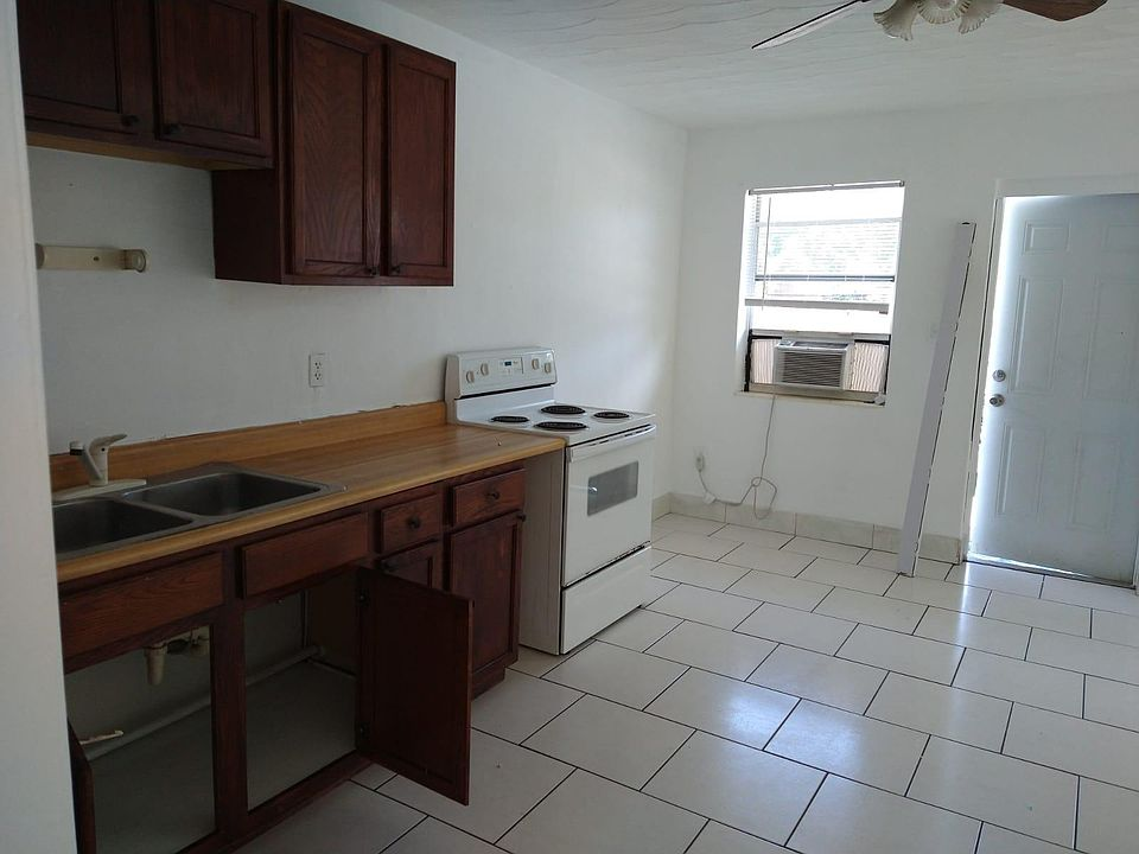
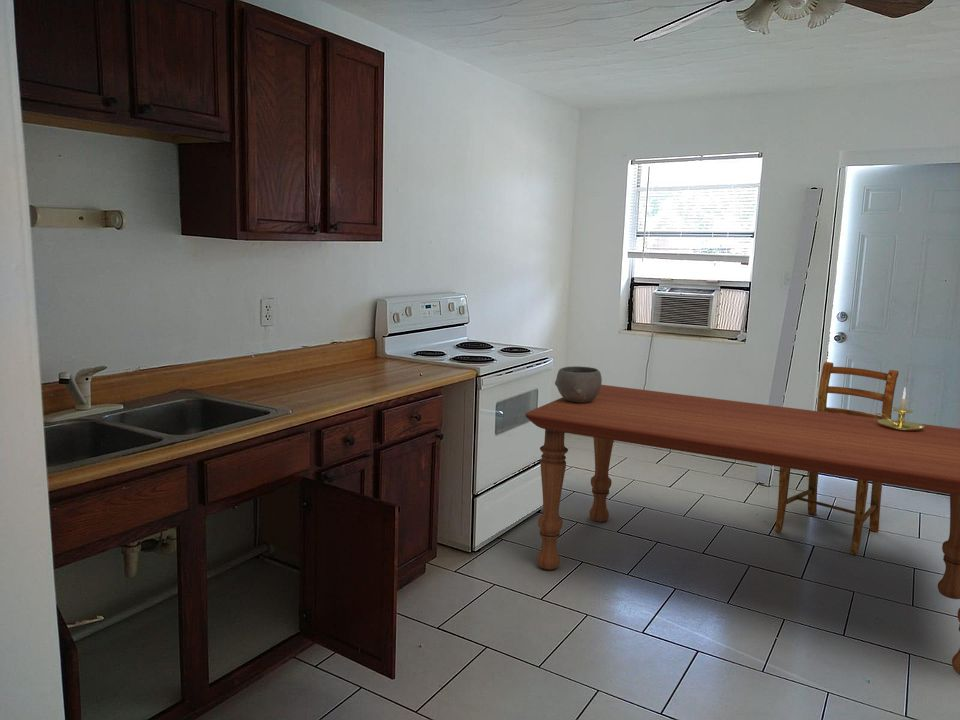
+ candle holder [871,387,925,432]
+ bowl [554,365,603,403]
+ dining table [524,384,960,676]
+ chair [774,361,900,555]
